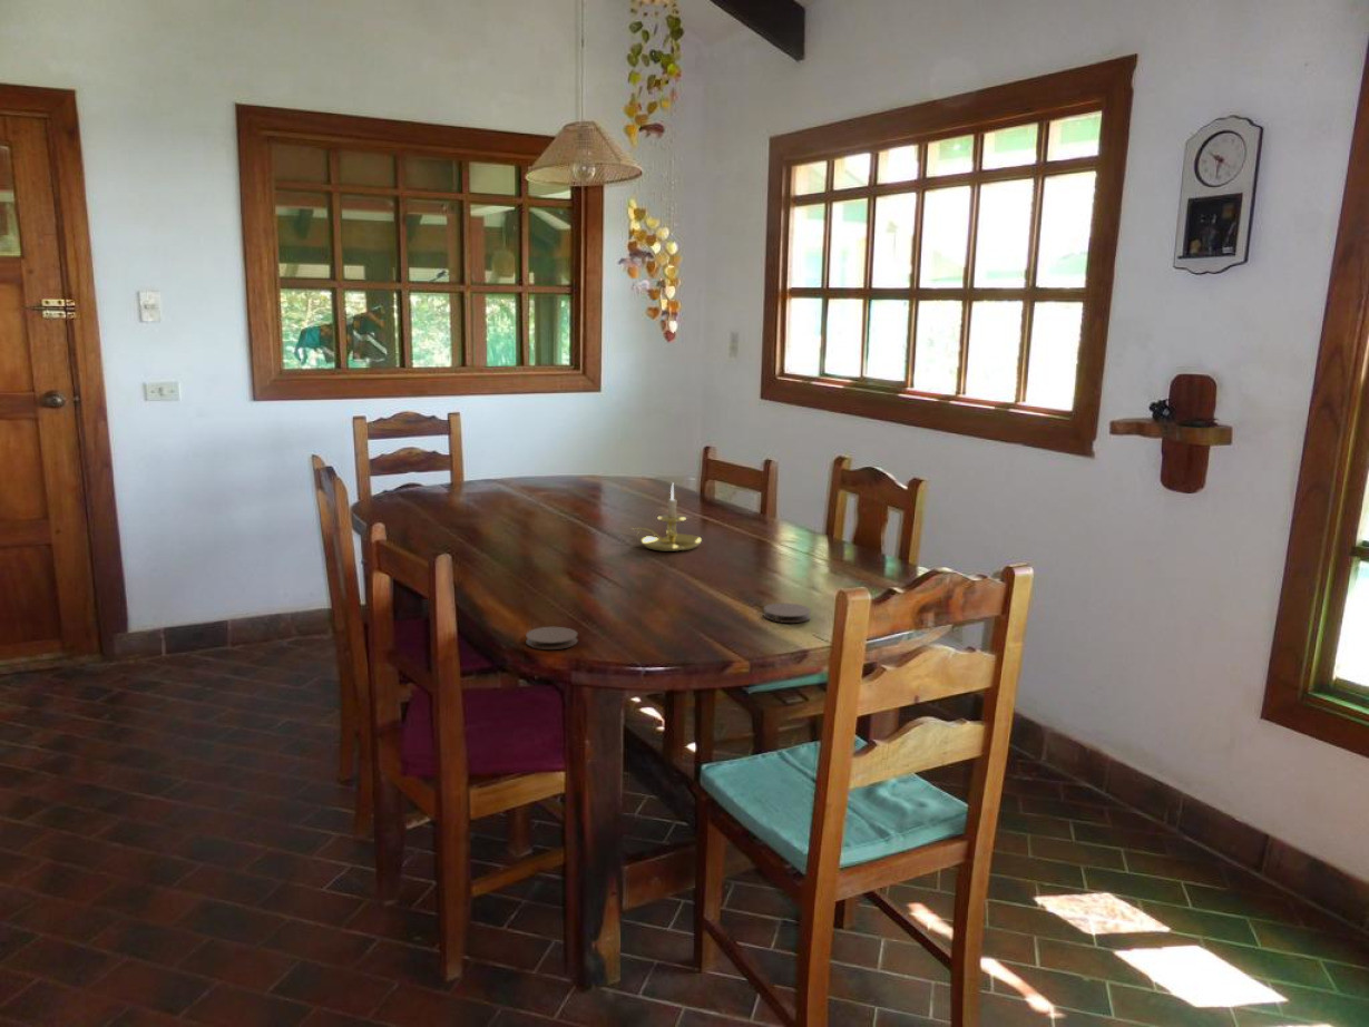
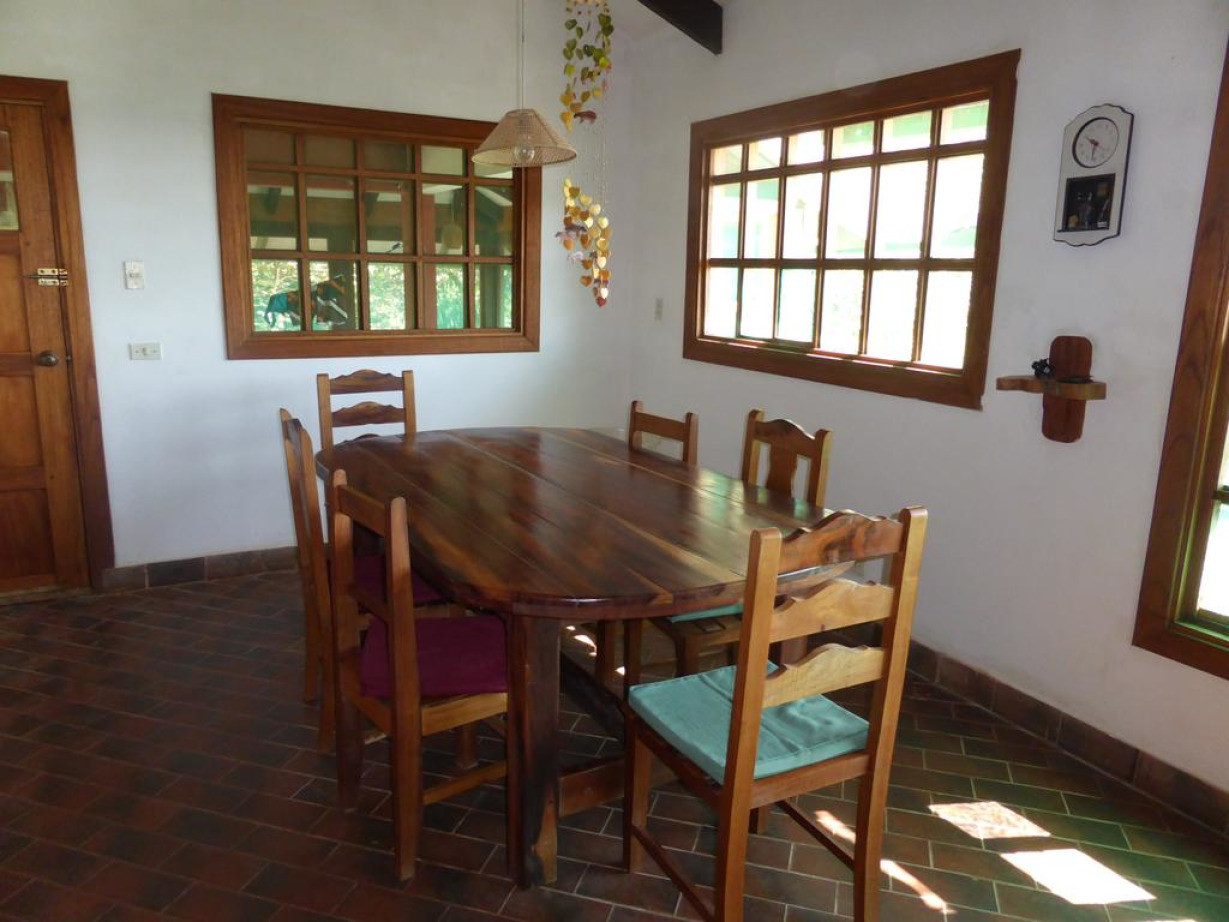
- coaster [525,626,579,651]
- coaster [762,601,812,624]
- candle holder [630,481,703,552]
